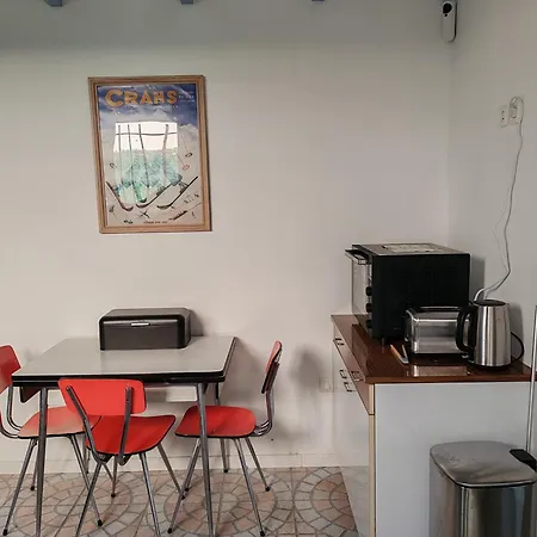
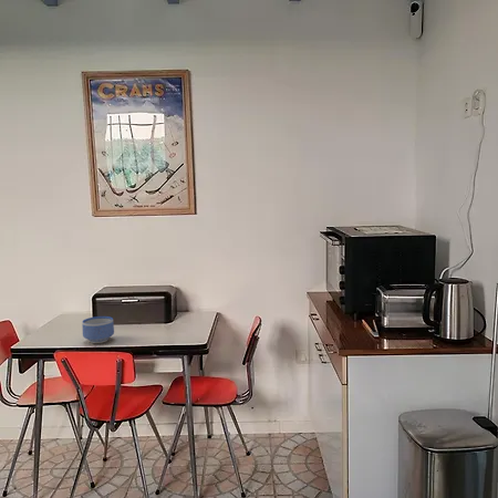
+ bowl [81,315,115,344]
